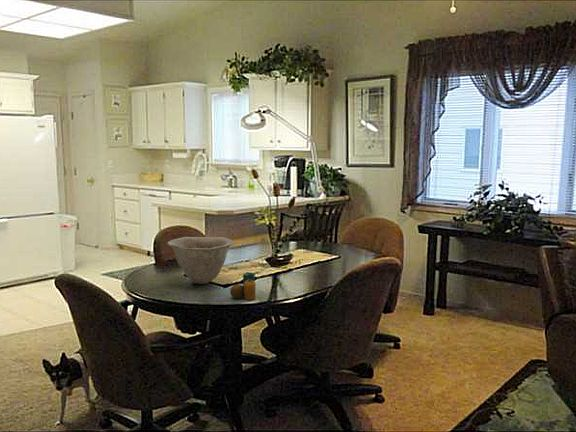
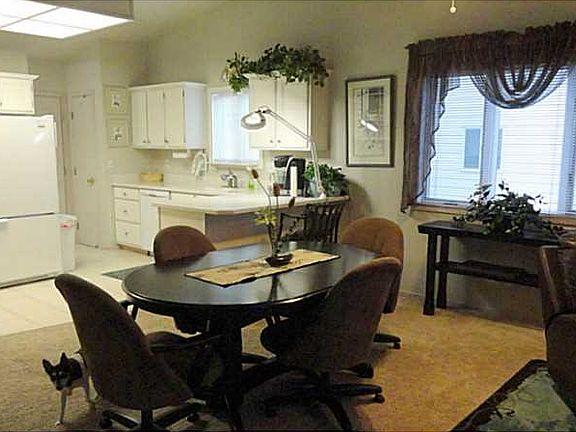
- candle [229,271,257,301]
- bowl [167,236,235,285]
